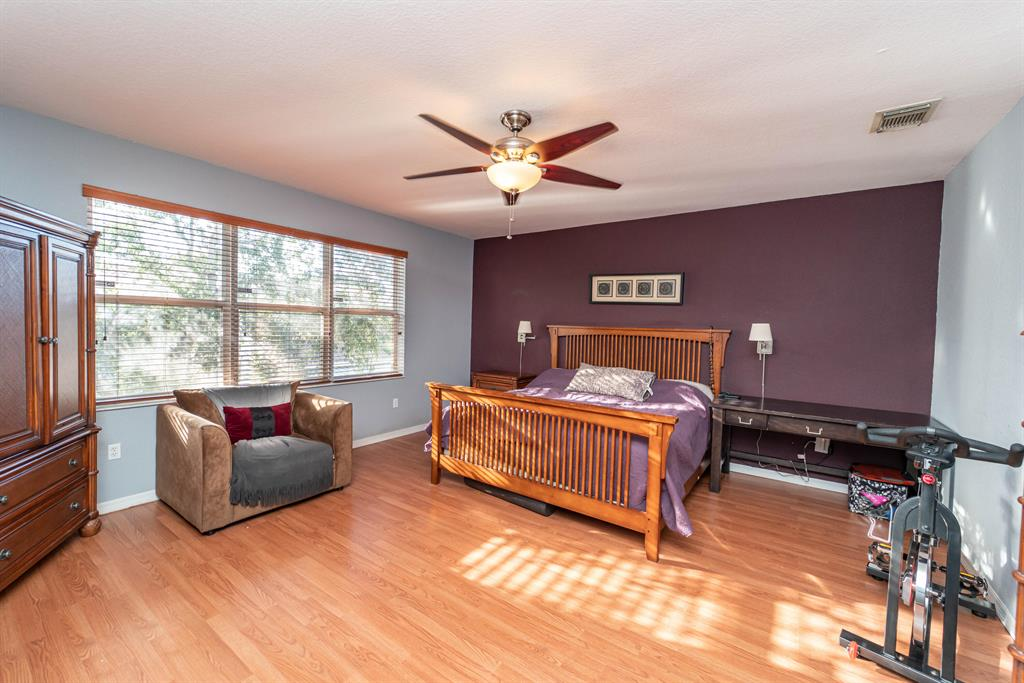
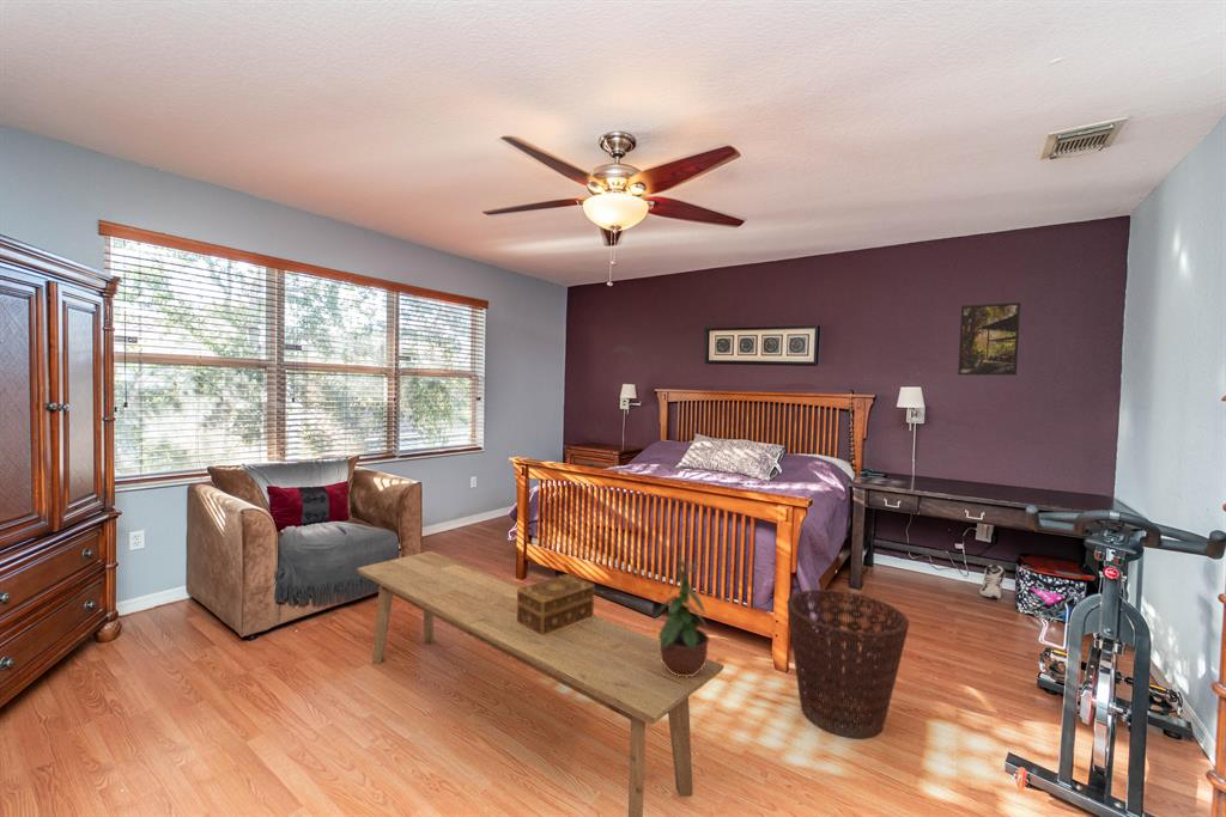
+ decorative box [516,573,595,636]
+ potted plant [651,556,715,677]
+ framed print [957,301,1021,377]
+ sneaker [978,562,1007,599]
+ basket [785,589,910,740]
+ bench [357,550,724,817]
